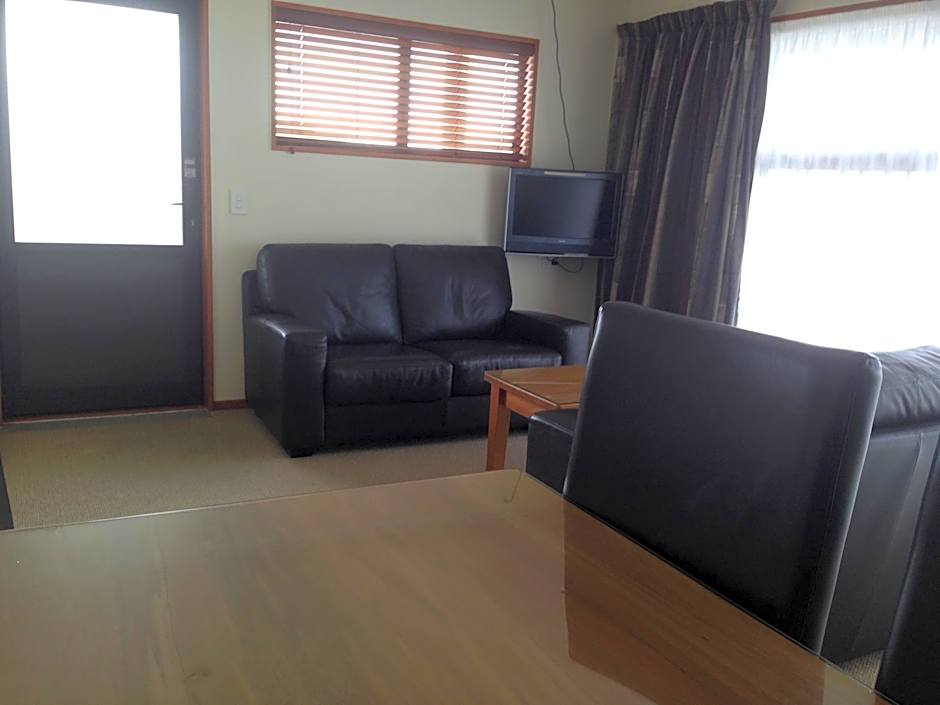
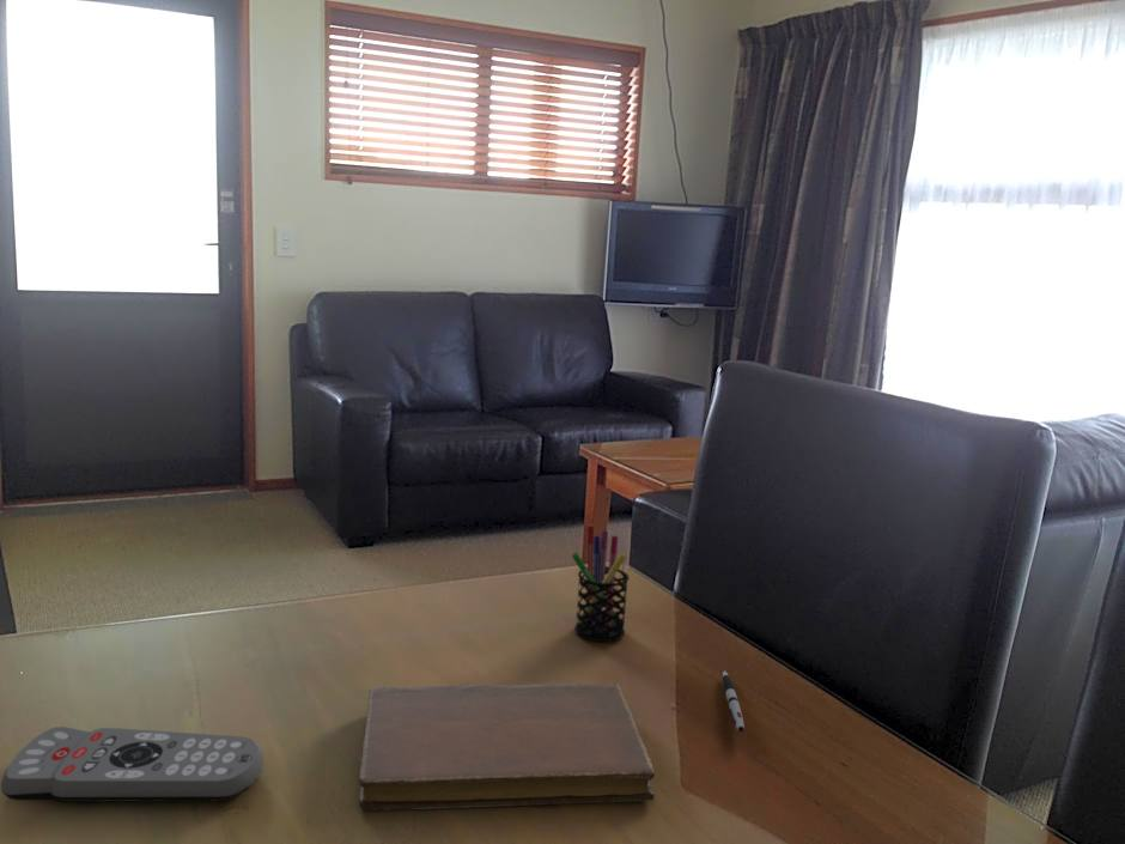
+ pen holder [571,524,631,643]
+ remote control [0,725,264,803]
+ notebook [358,682,656,812]
+ pen [722,670,746,734]
